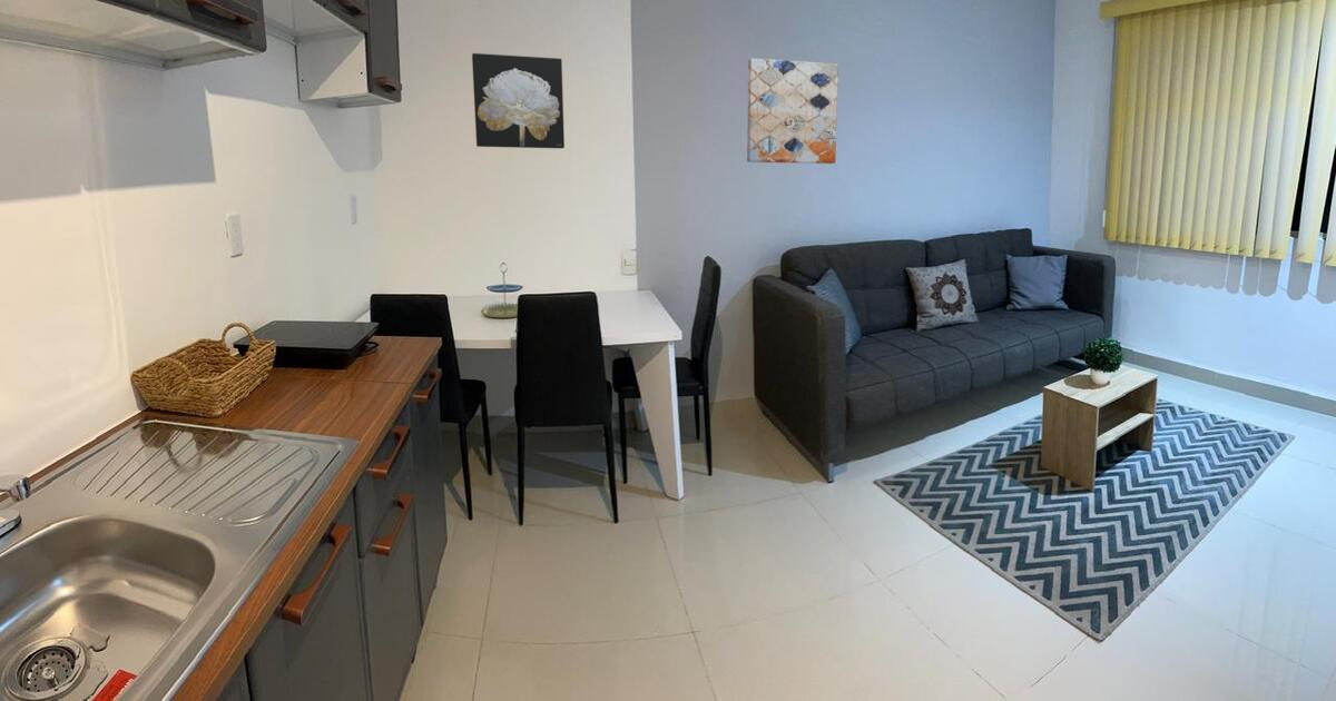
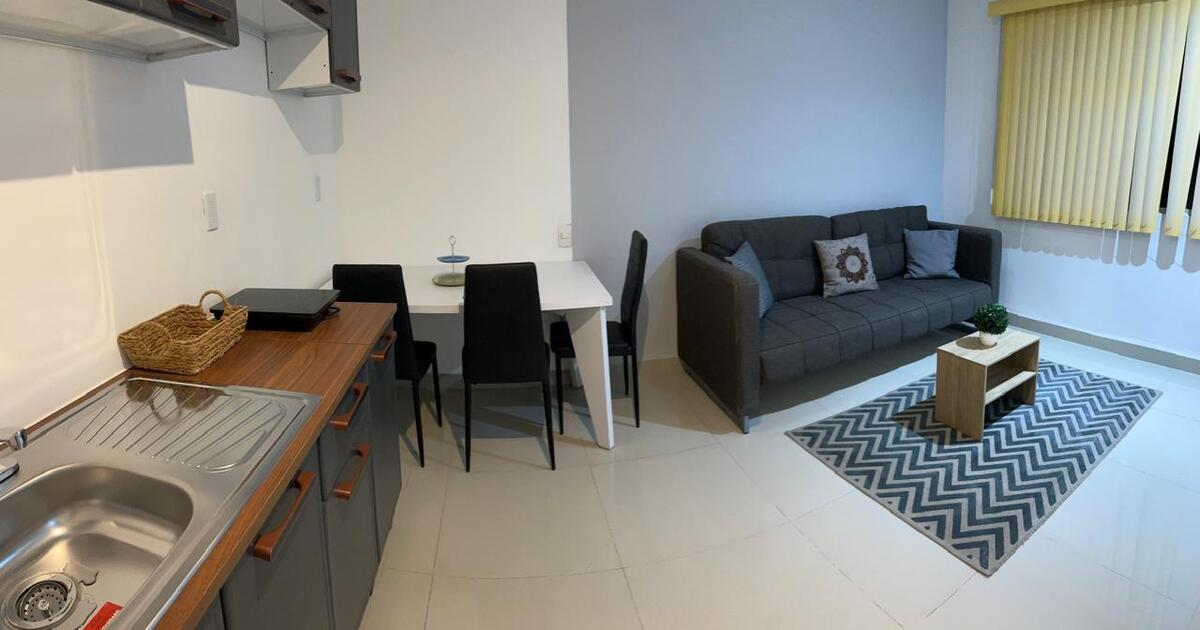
- wall art [746,58,839,165]
- wall art [471,52,566,149]
